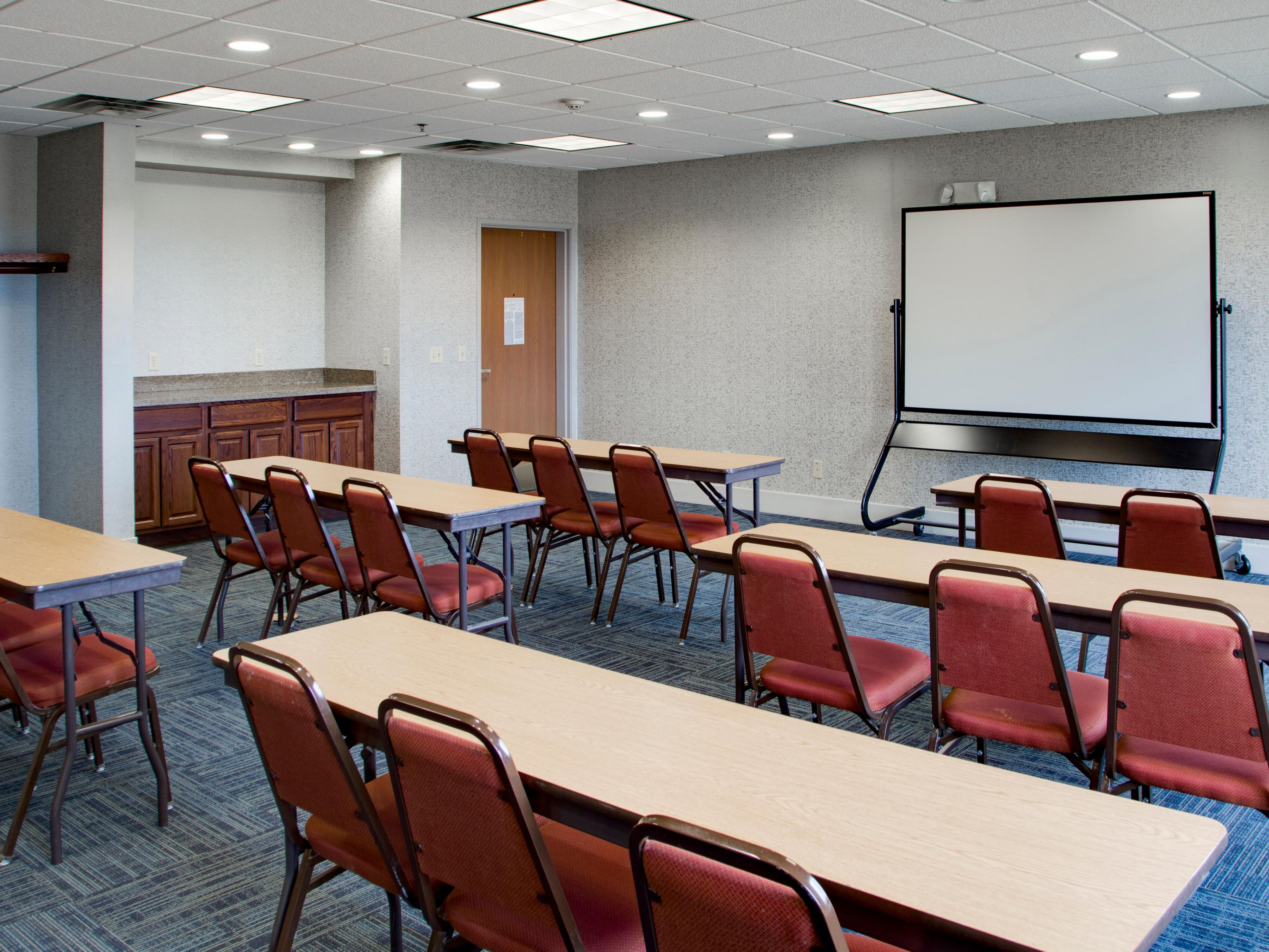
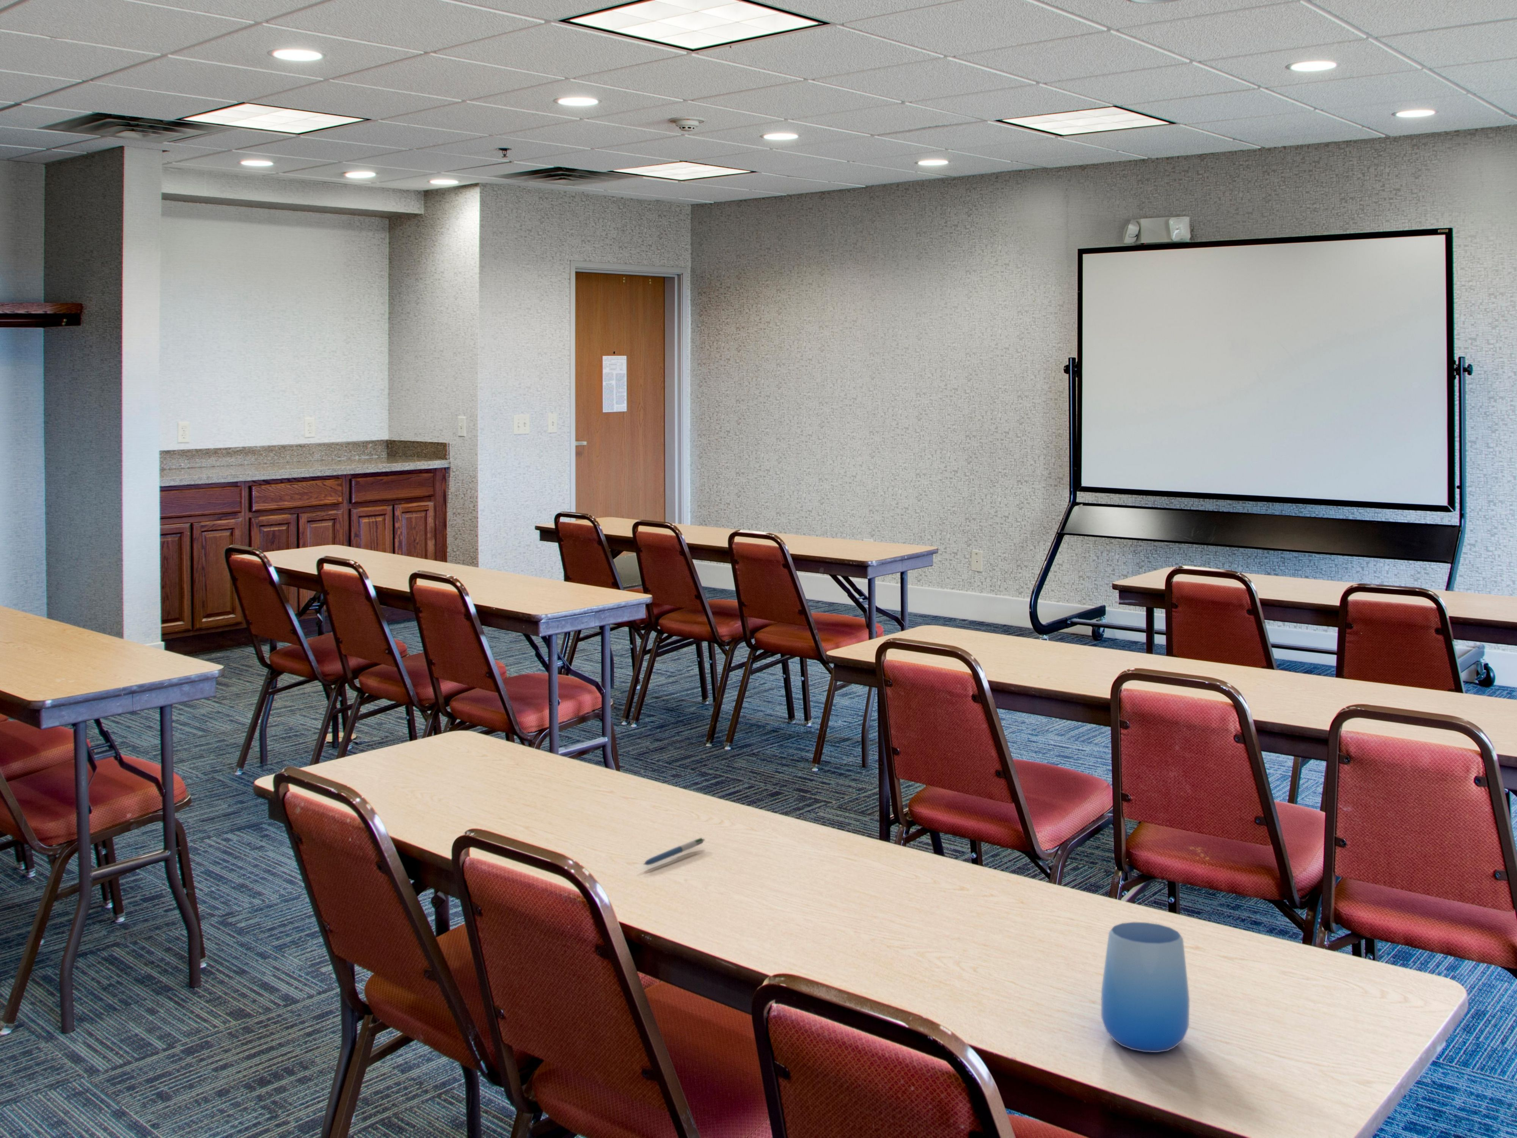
+ pen [643,837,705,865]
+ cup [1101,922,1191,1053]
